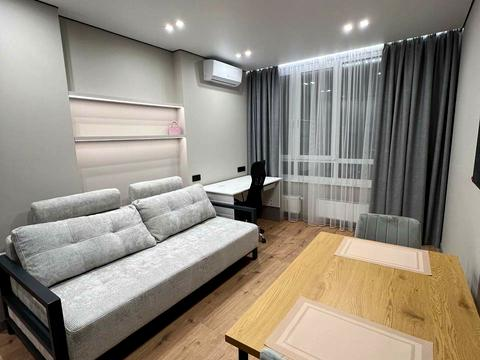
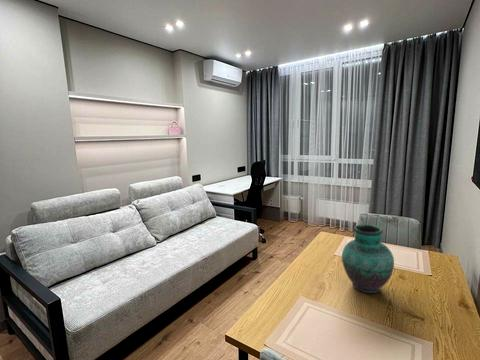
+ vase [341,223,395,294]
